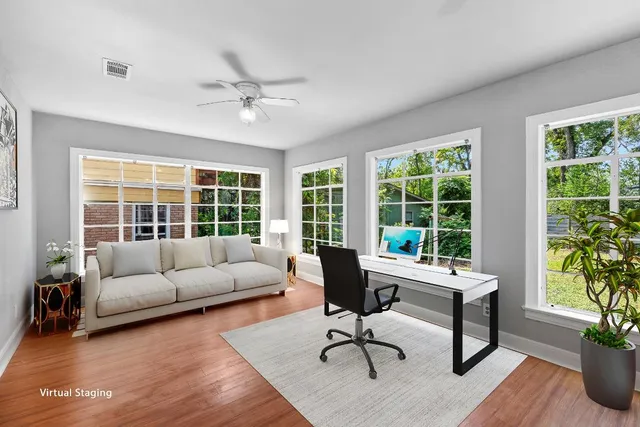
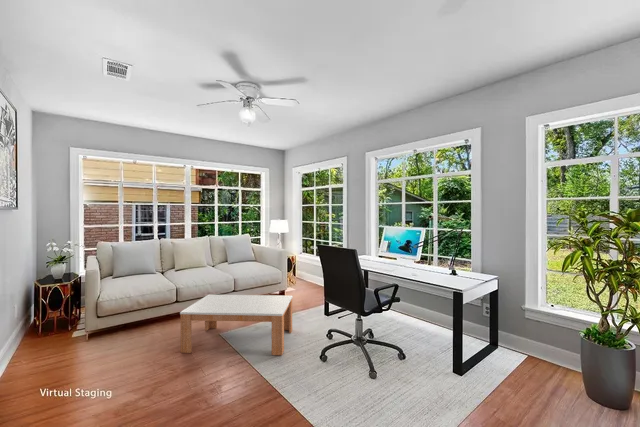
+ coffee table [179,294,294,356]
